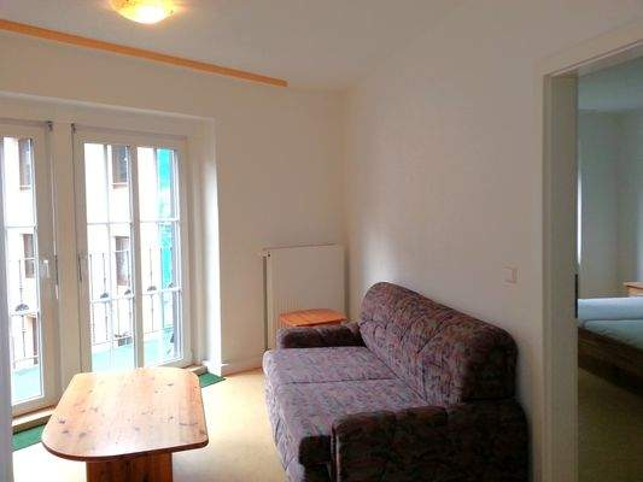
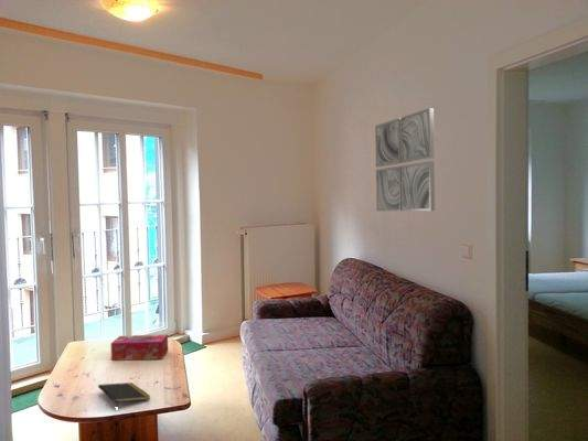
+ tissue box [110,333,169,362]
+ notepad [97,381,151,406]
+ wall art [374,107,436,212]
